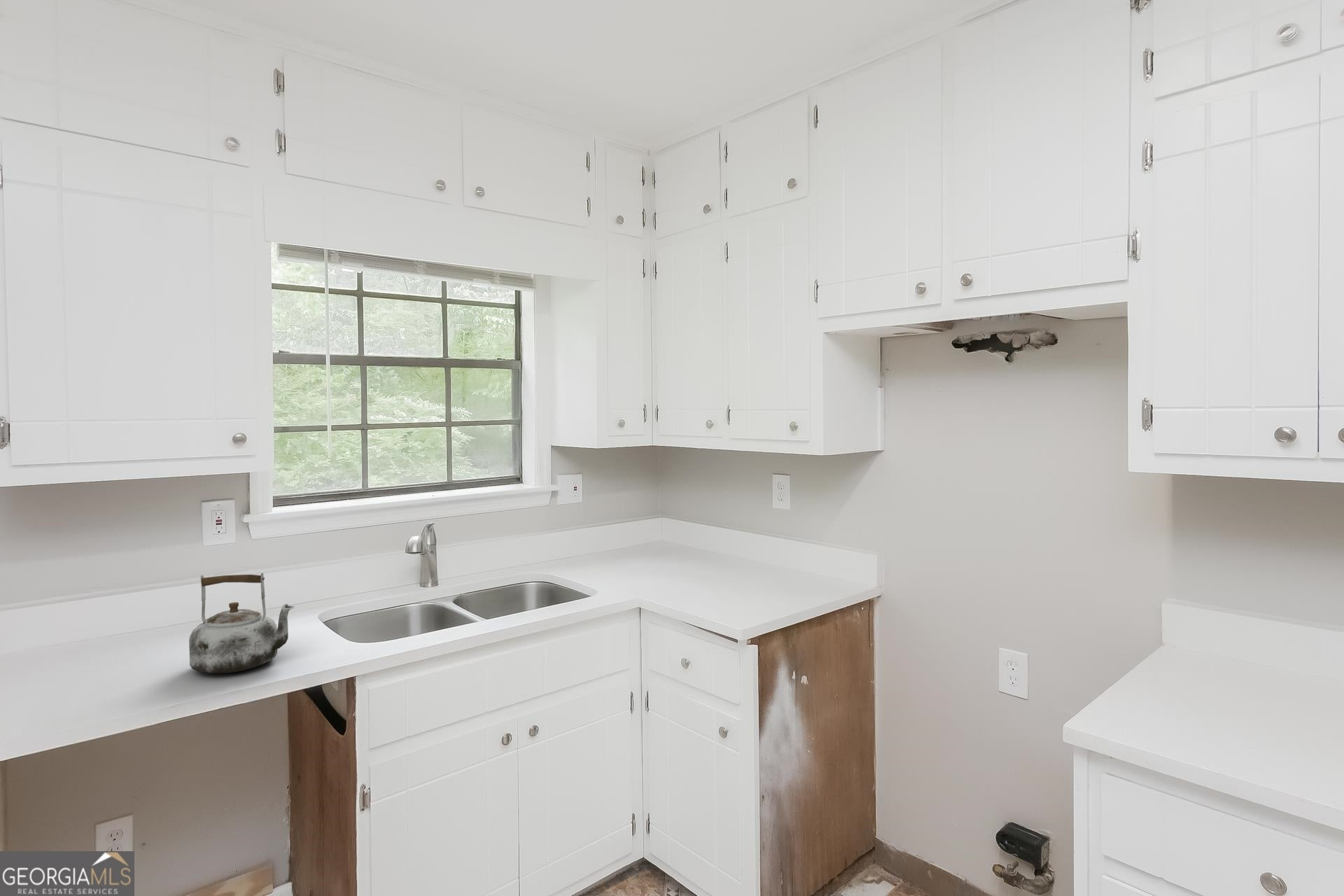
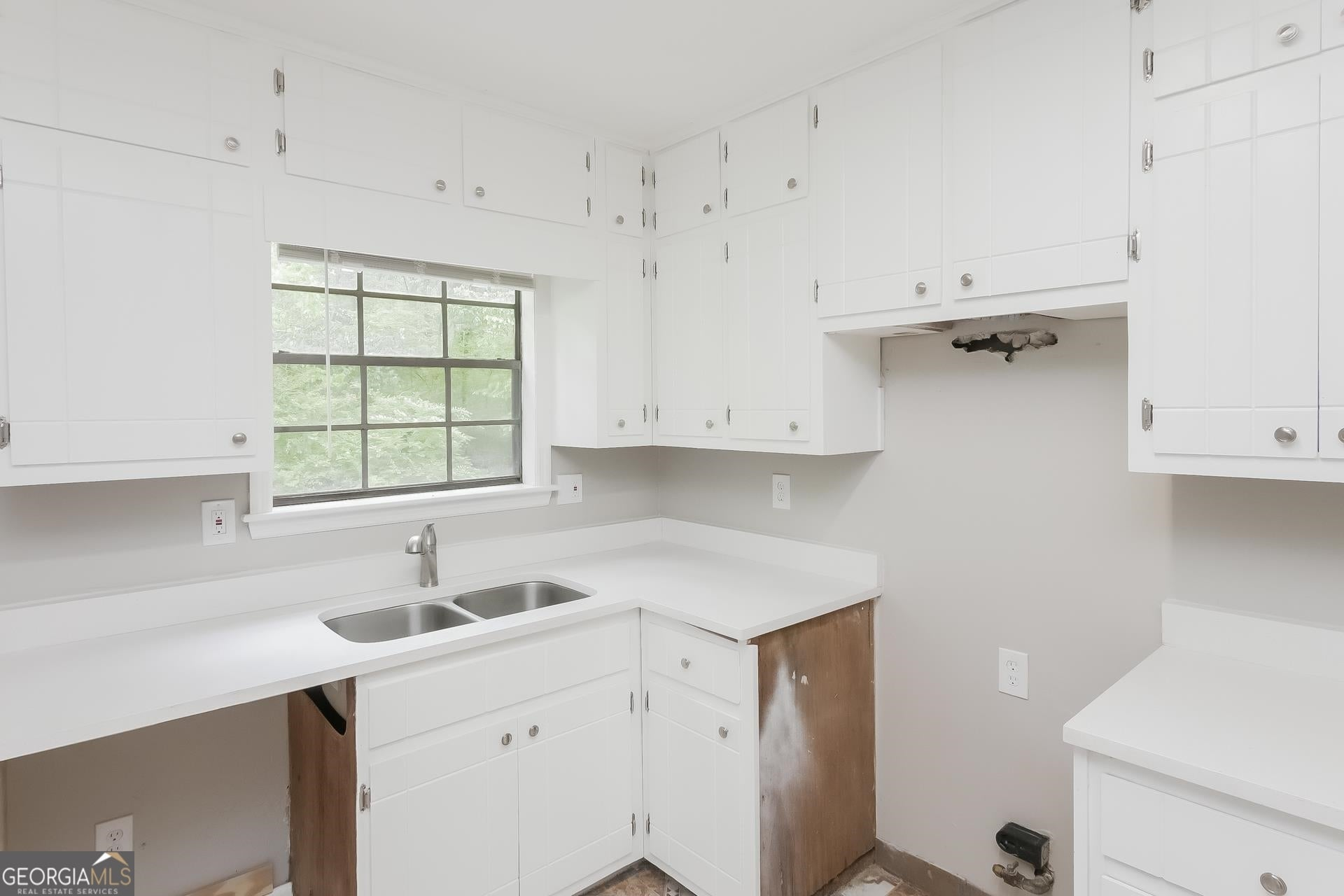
- kettle [188,573,295,674]
